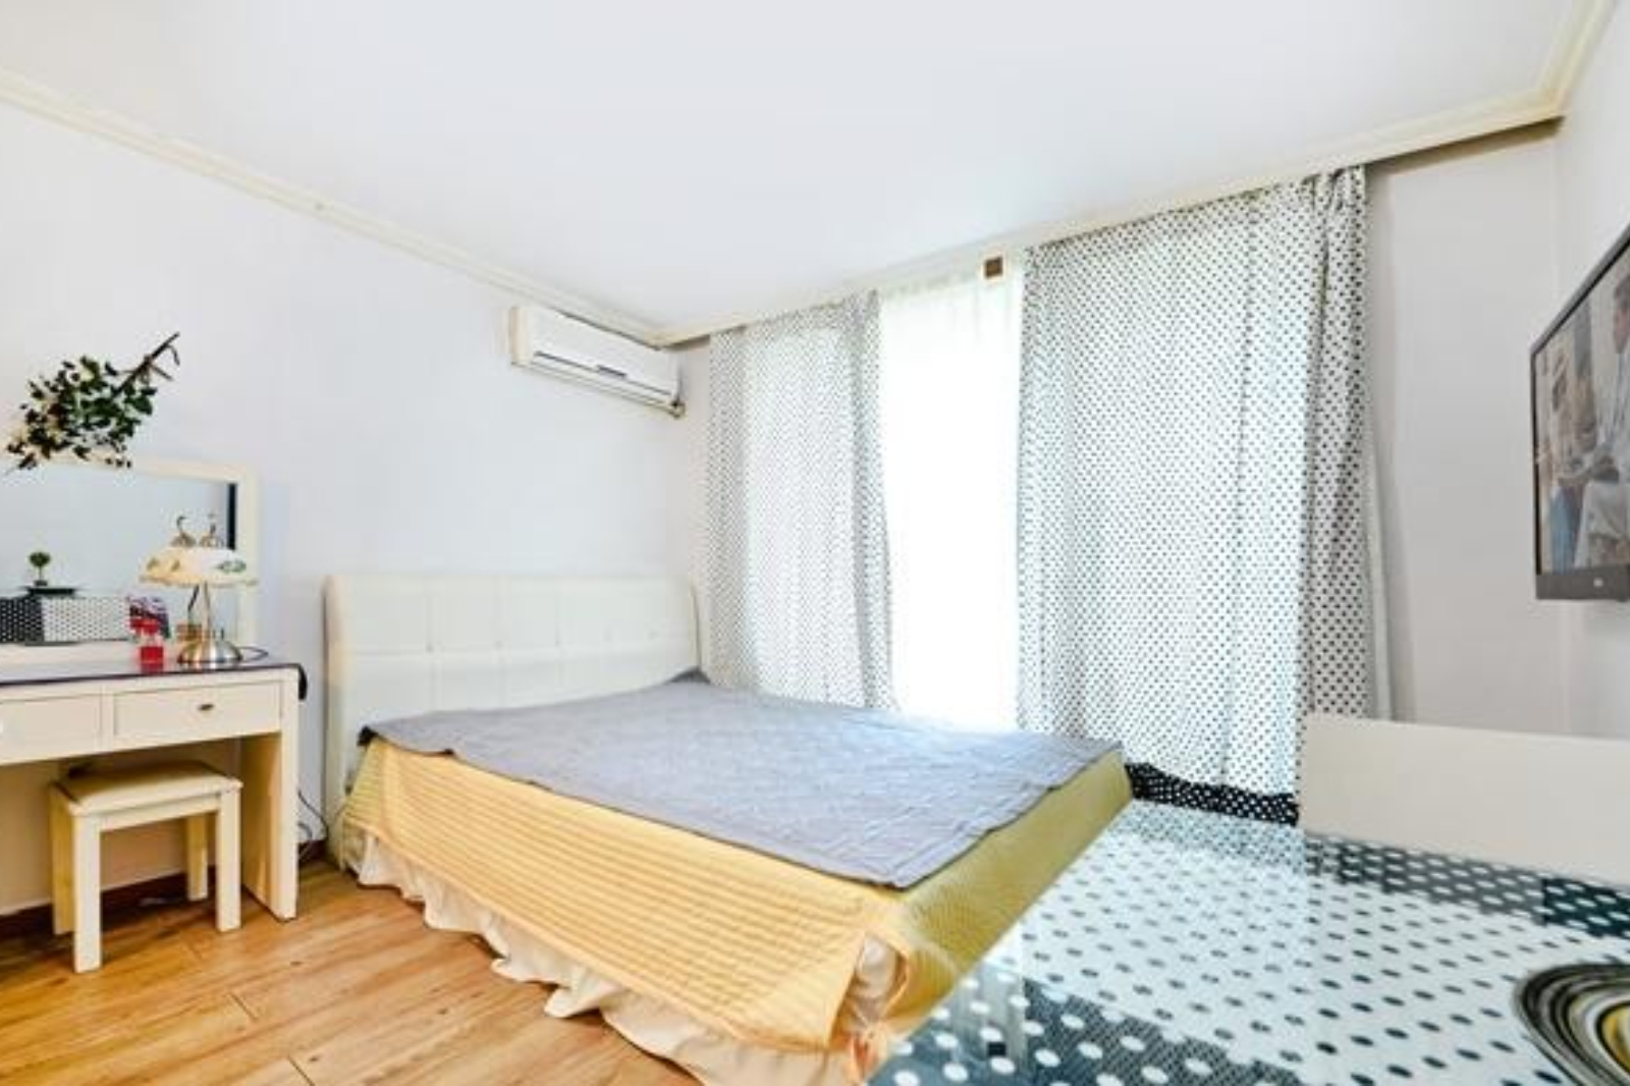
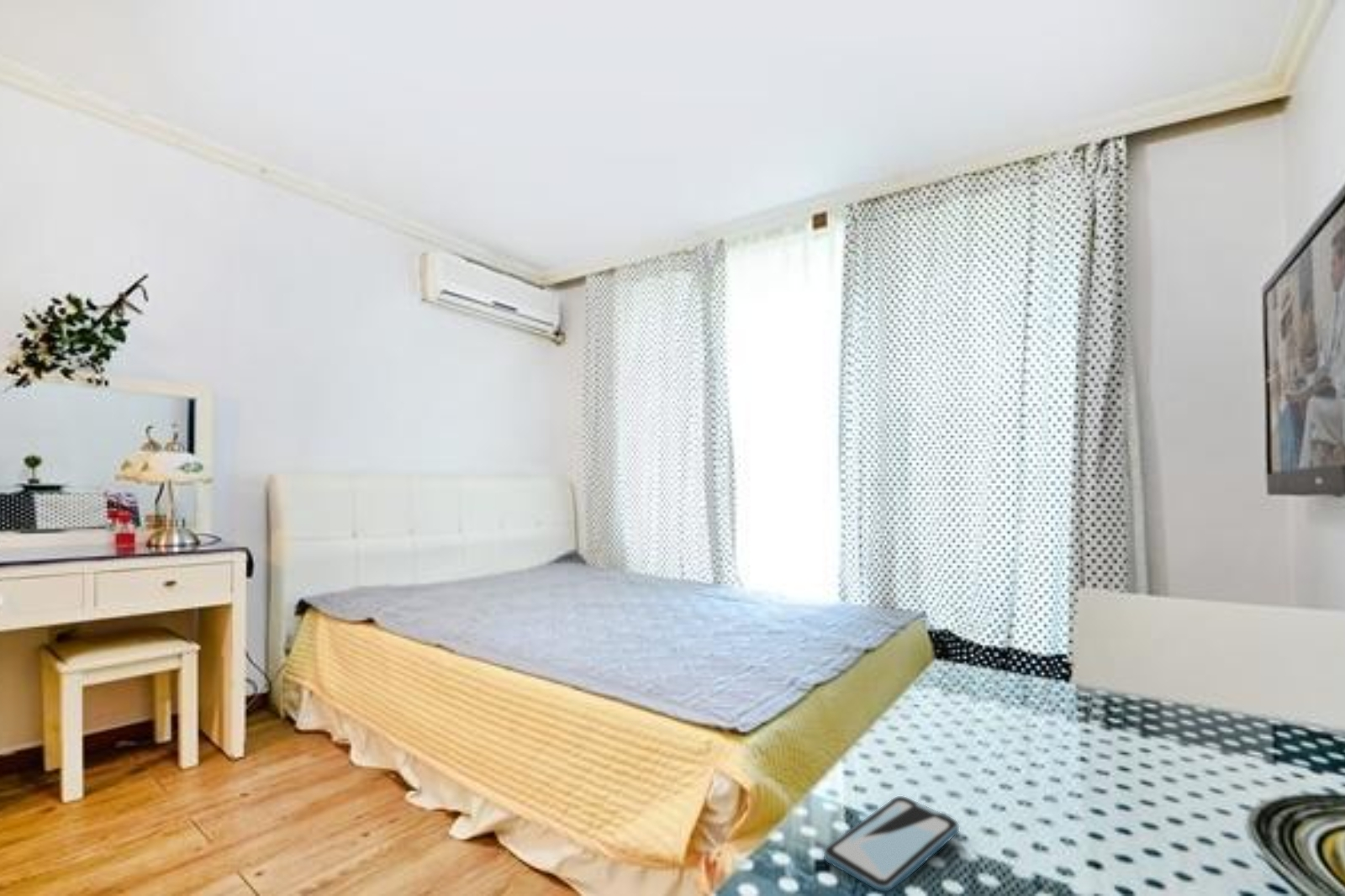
+ smartphone [823,795,960,892]
